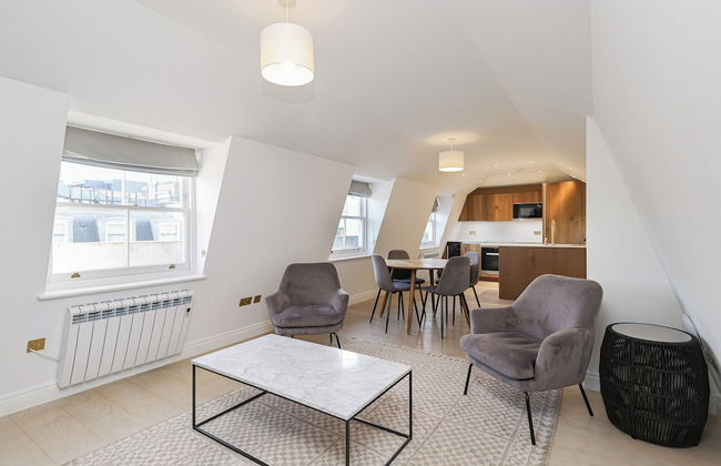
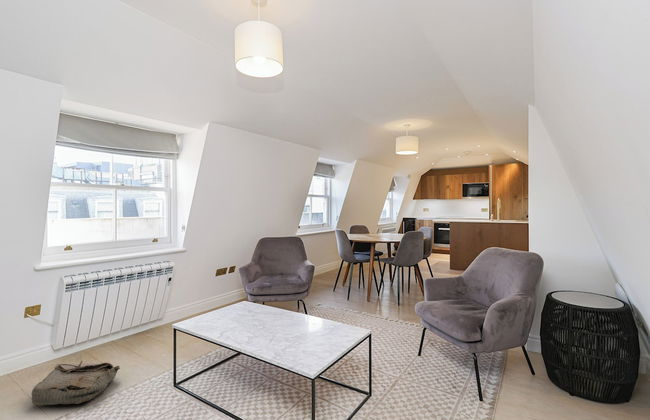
+ bag [31,360,121,406]
